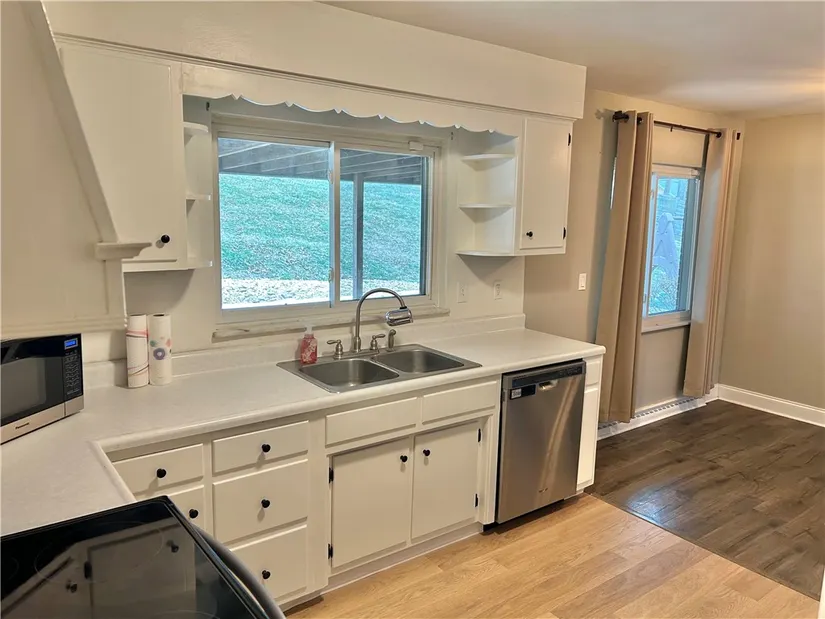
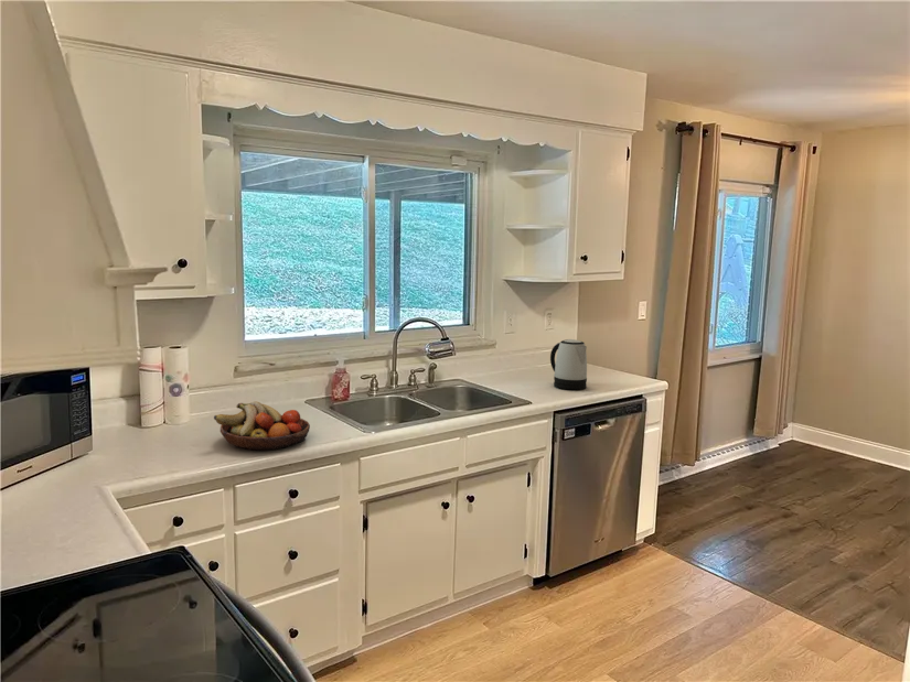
+ fruit bowl [213,400,311,452]
+ kettle [549,338,588,390]
